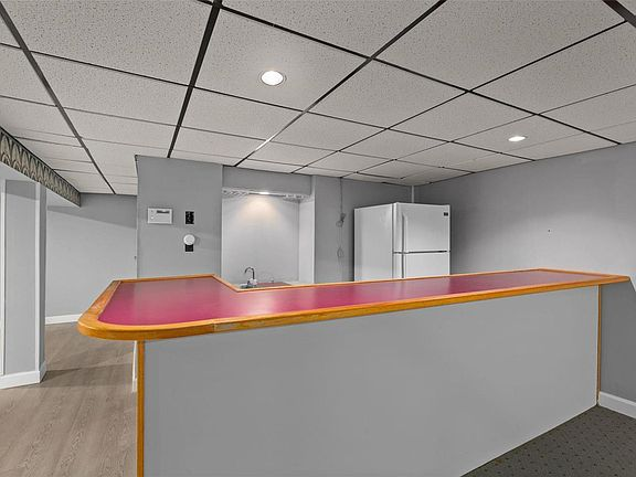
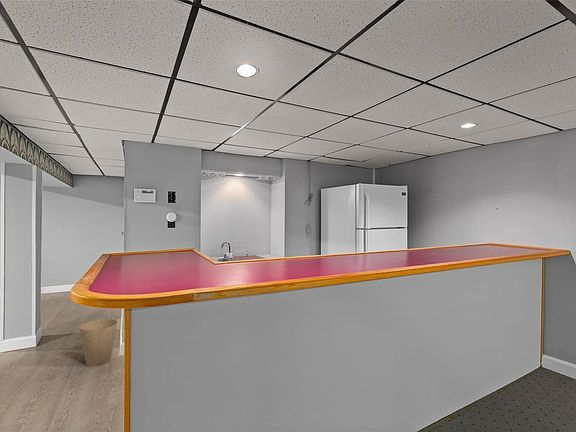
+ trash can [79,318,118,367]
